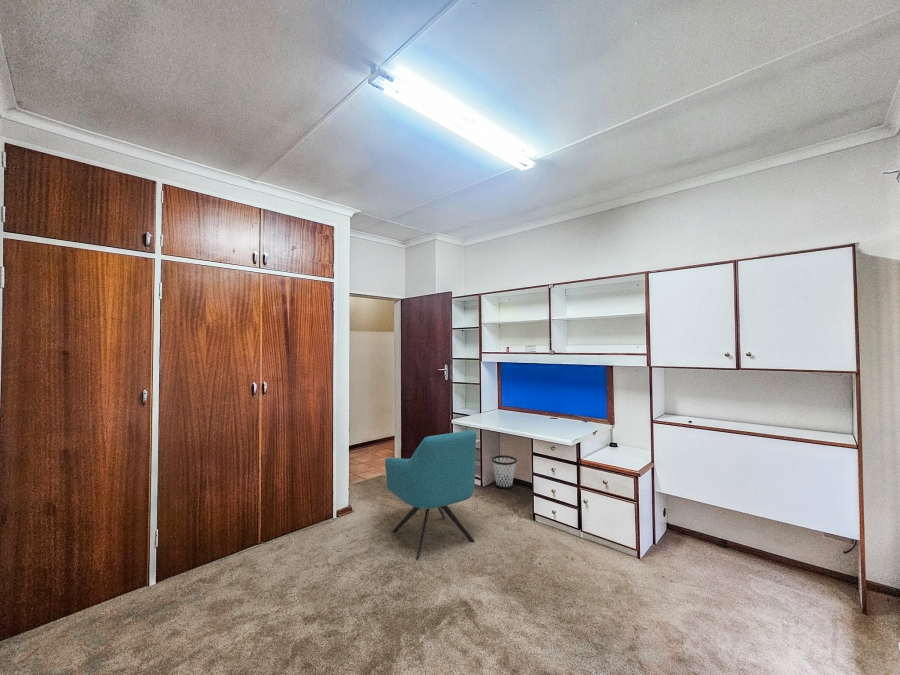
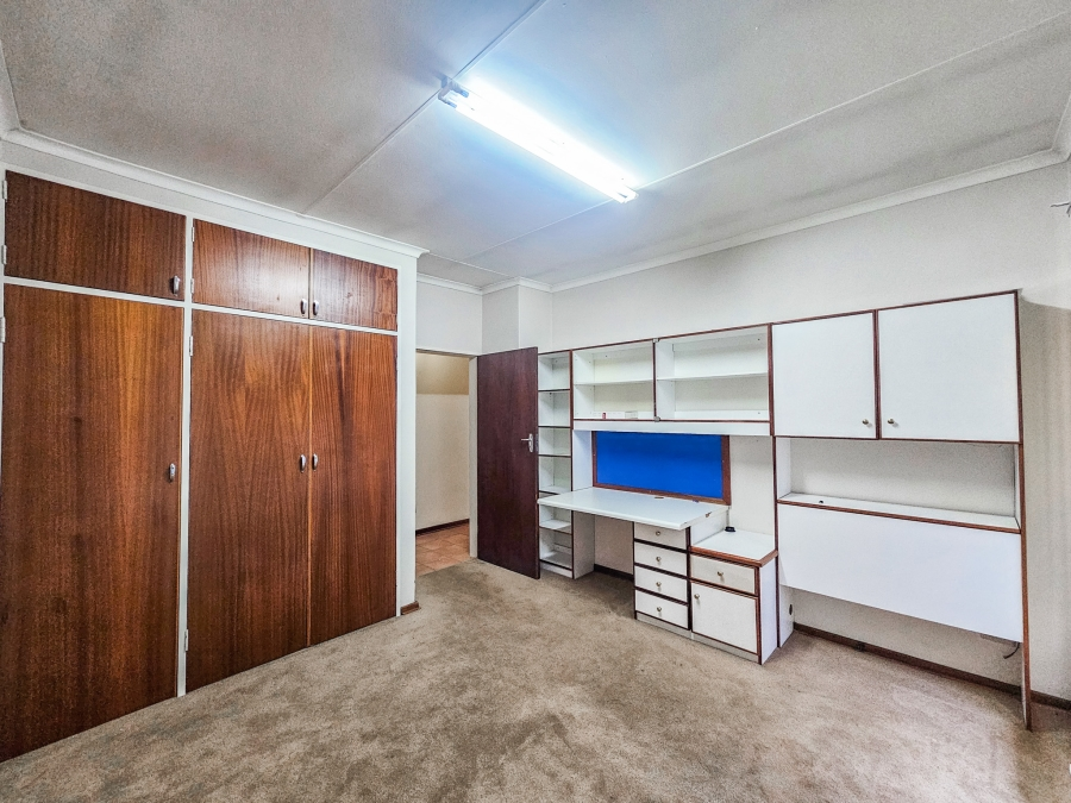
- wastebasket [491,454,518,490]
- chair [384,429,477,561]
